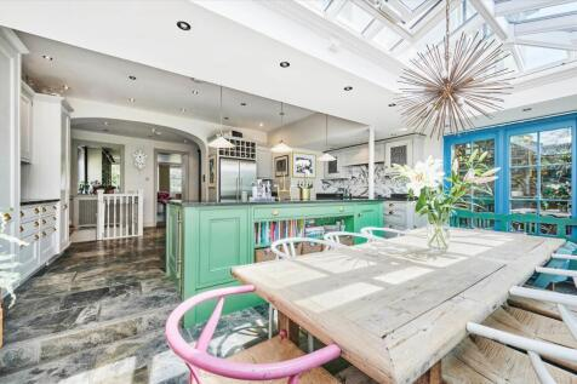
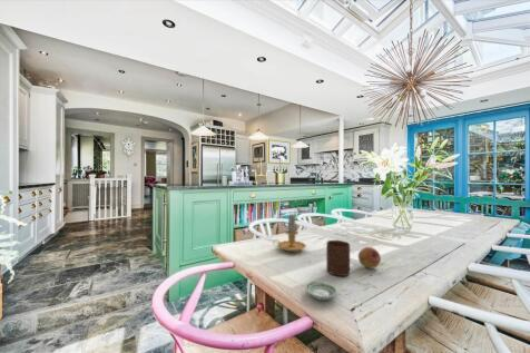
+ saucer [304,280,338,302]
+ candlestick [272,214,307,253]
+ fruit [357,246,382,269]
+ cup [325,239,351,277]
